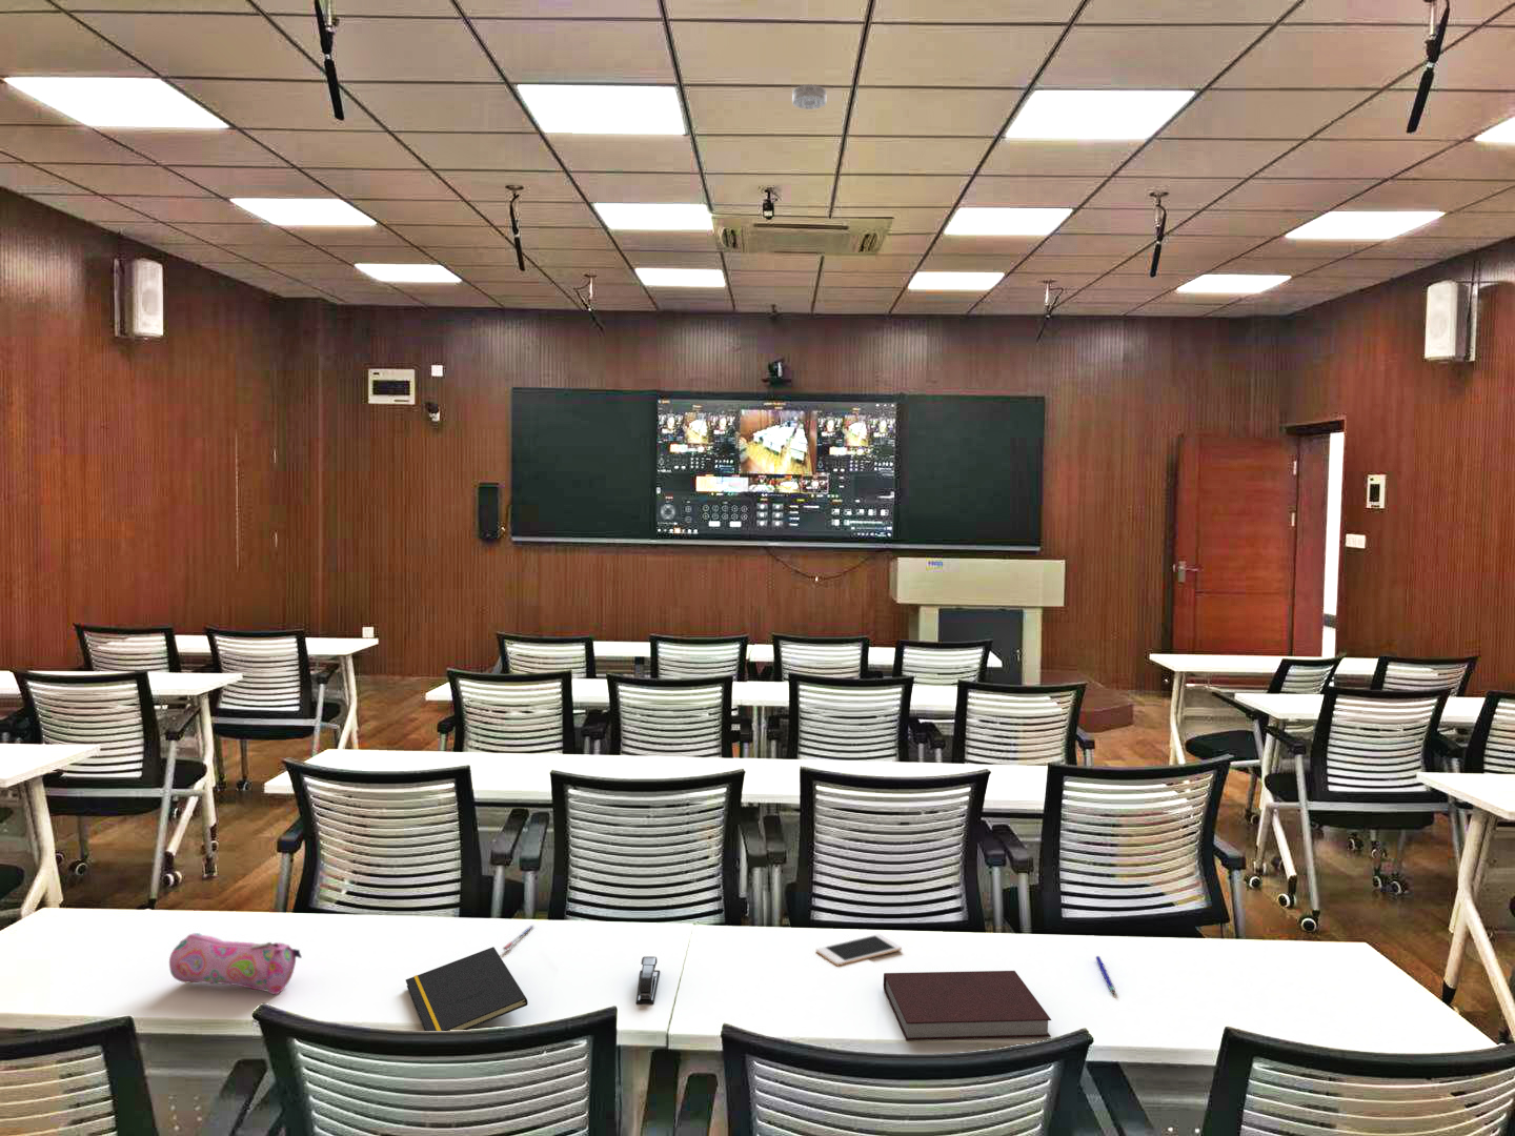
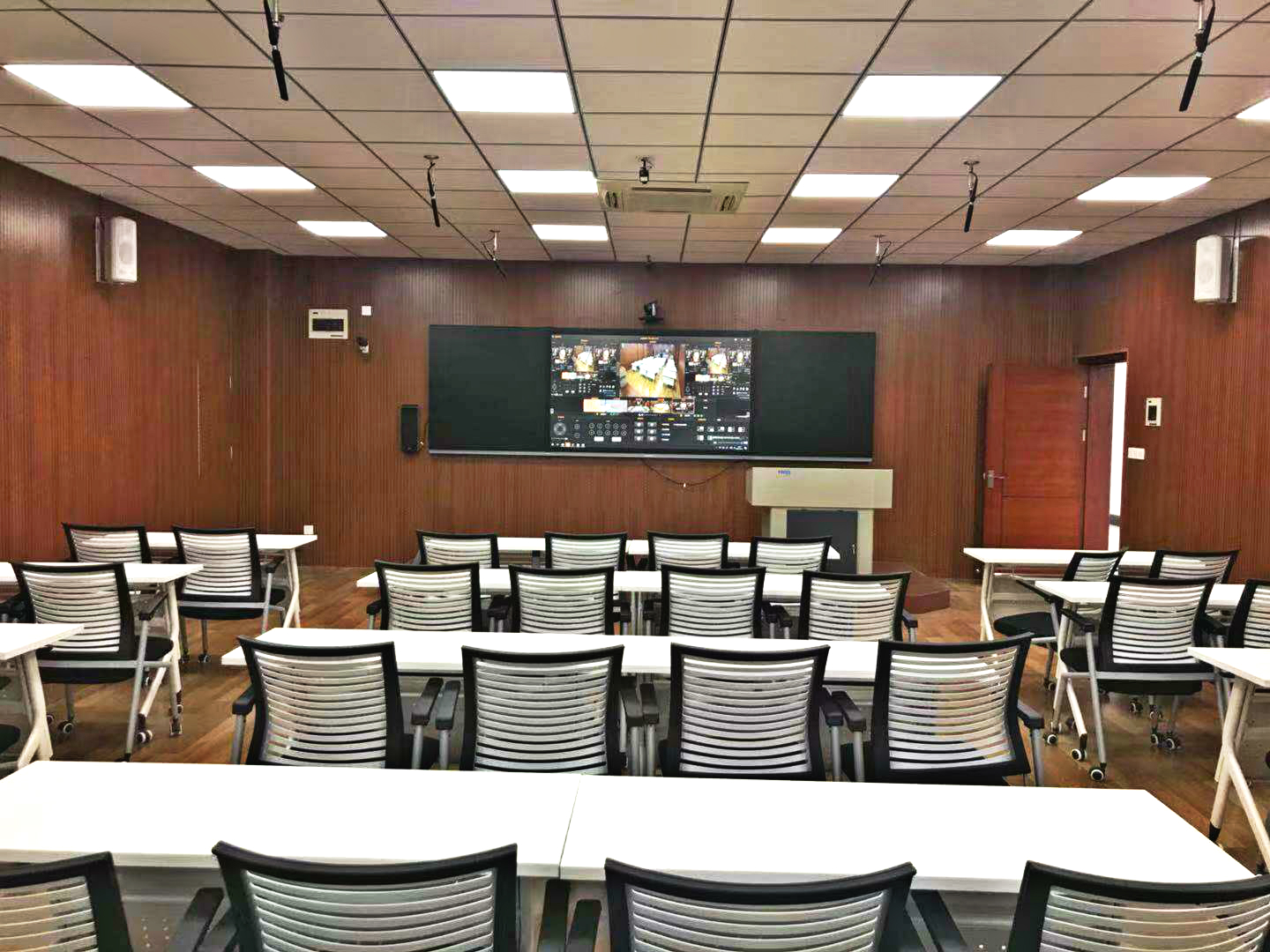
- smoke detector [791,84,827,111]
- stapler [636,955,661,1006]
- pen [1094,955,1117,995]
- pen [502,924,534,951]
- cell phone [816,933,903,967]
- notepad [406,945,530,1032]
- pencil case [168,932,303,995]
- notebook [883,970,1052,1042]
